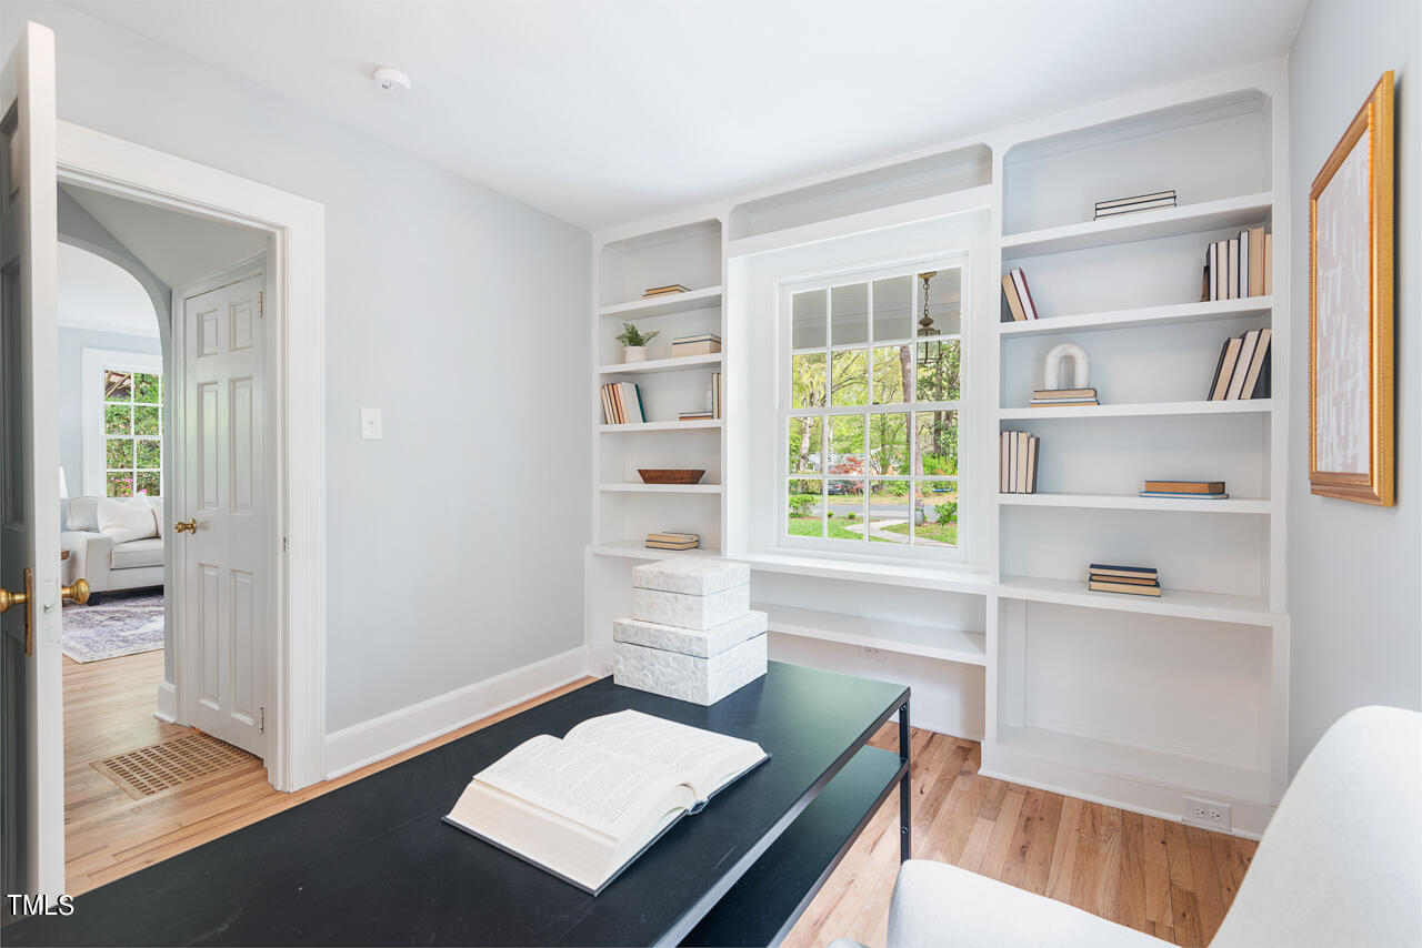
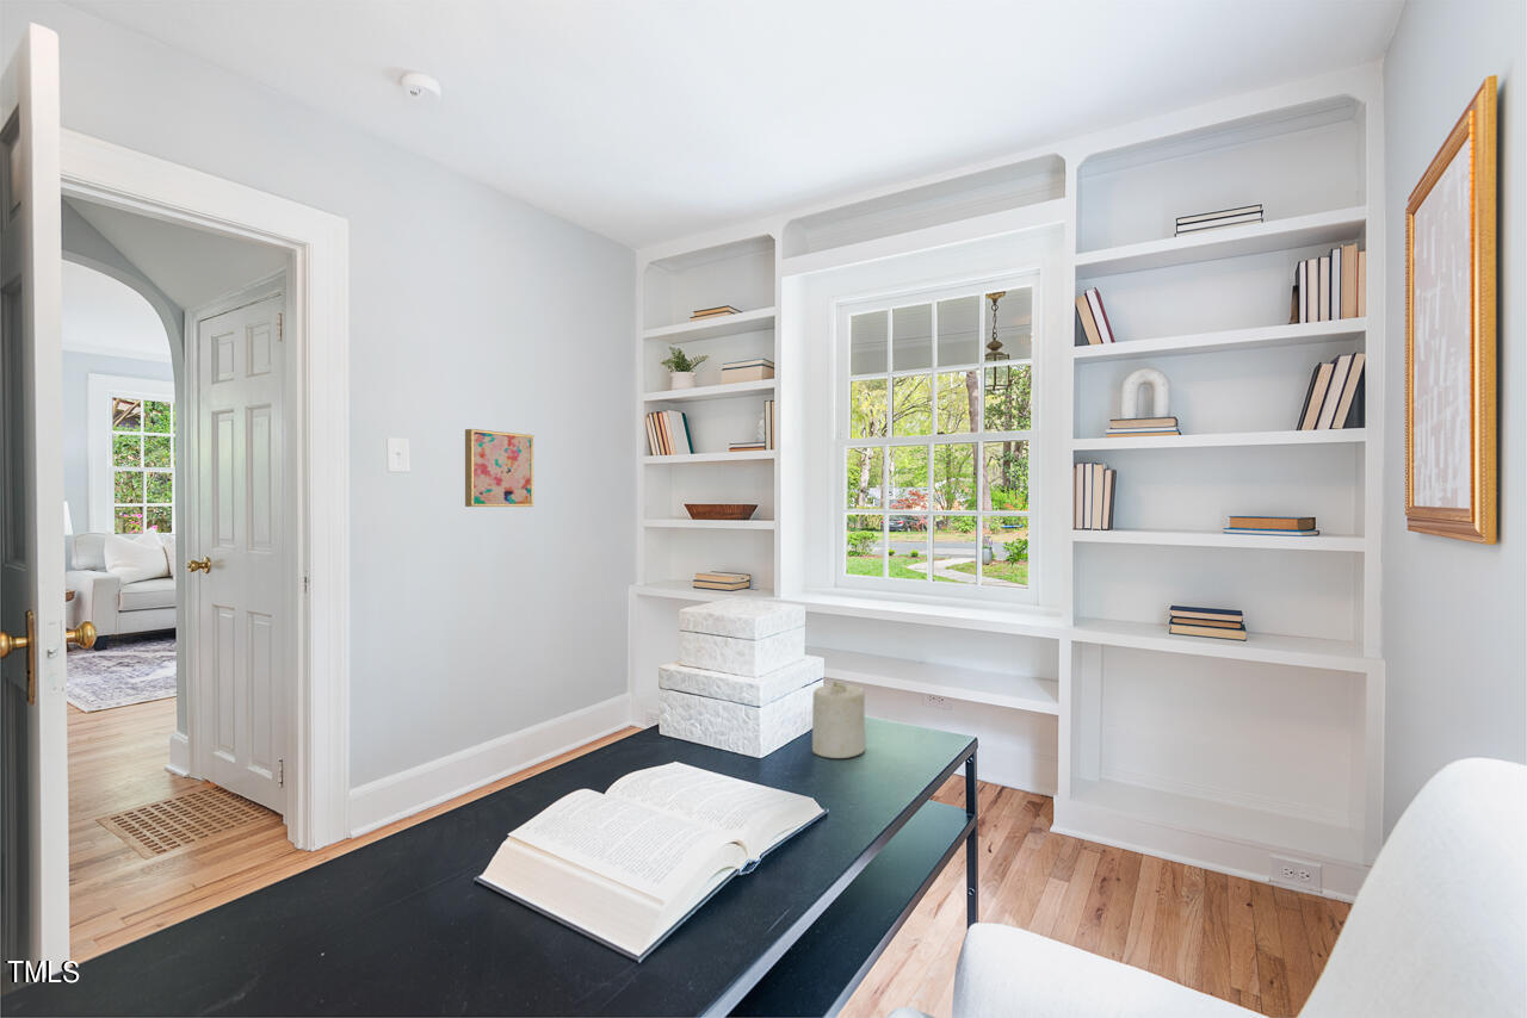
+ candle [811,678,867,759]
+ wall art [464,428,534,508]
